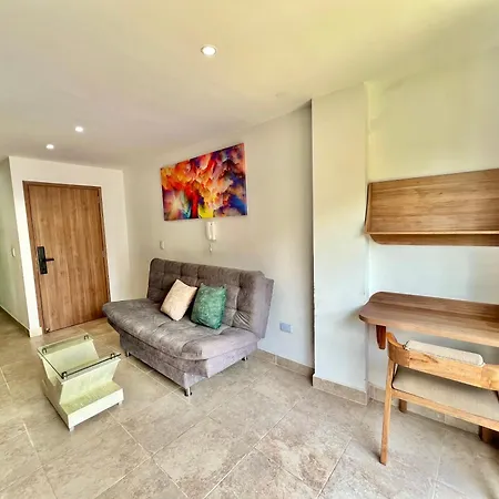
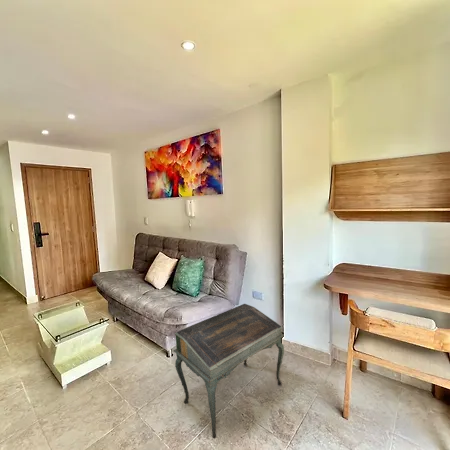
+ writing desk [172,303,285,440]
